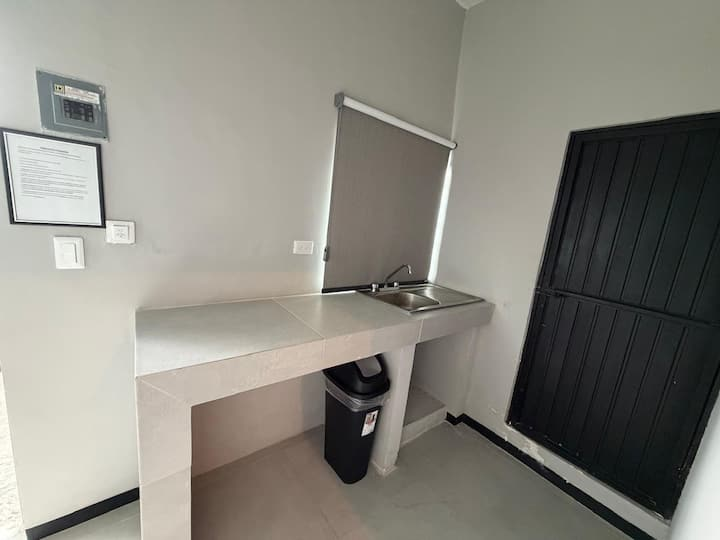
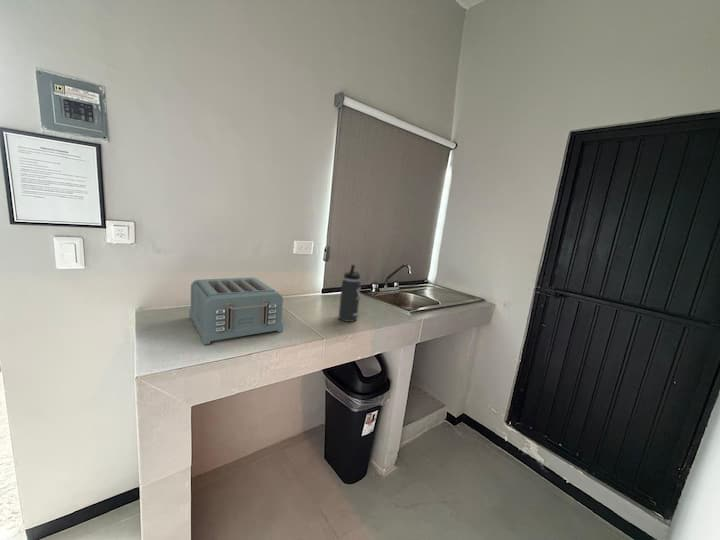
+ thermos bottle [338,264,362,323]
+ toaster [188,276,284,345]
